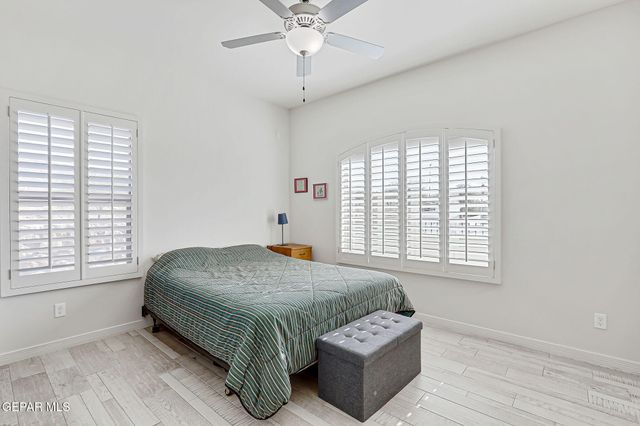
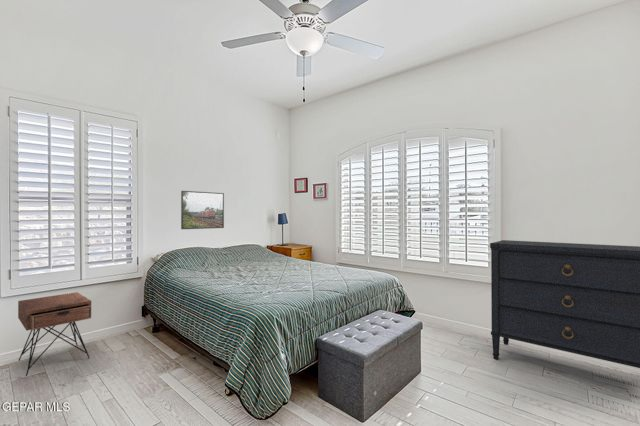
+ nightstand [17,291,92,377]
+ dresser [489,239,640,369]
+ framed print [180,190,225,230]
